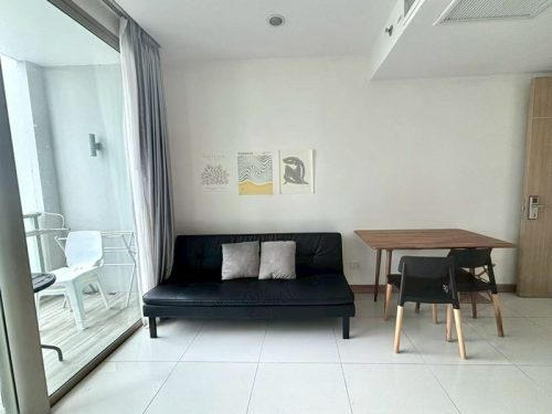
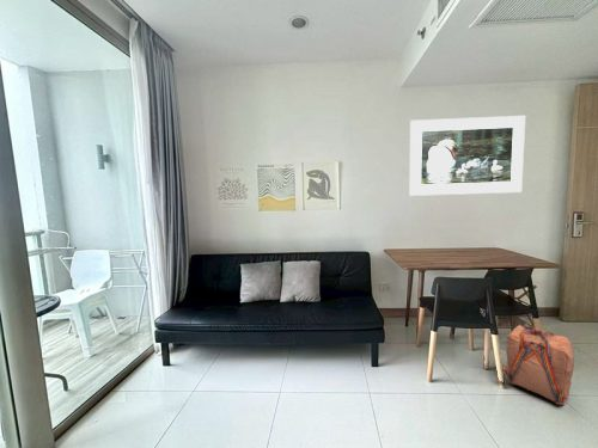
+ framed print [409,115,526,197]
+ backpack [501,323,575,406]
